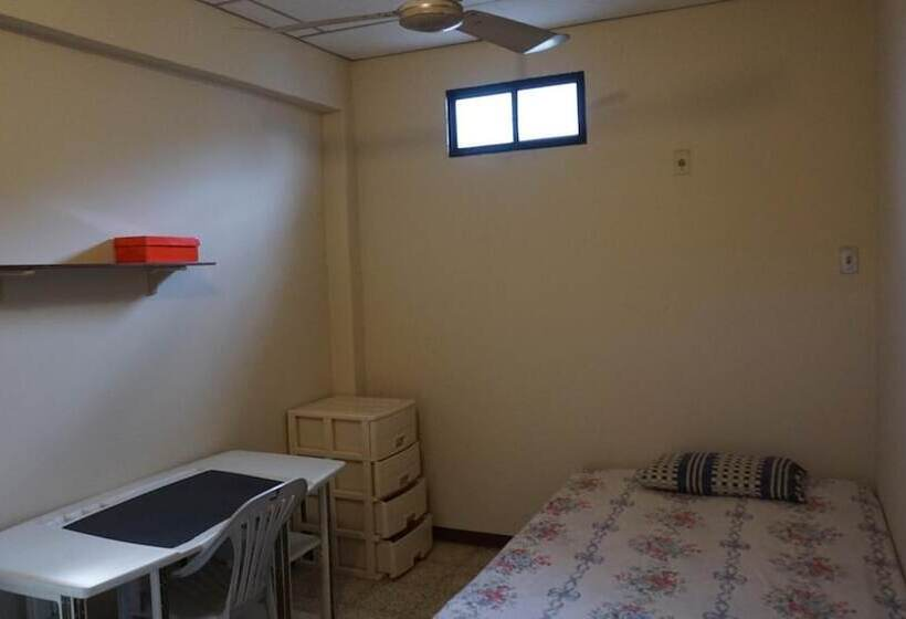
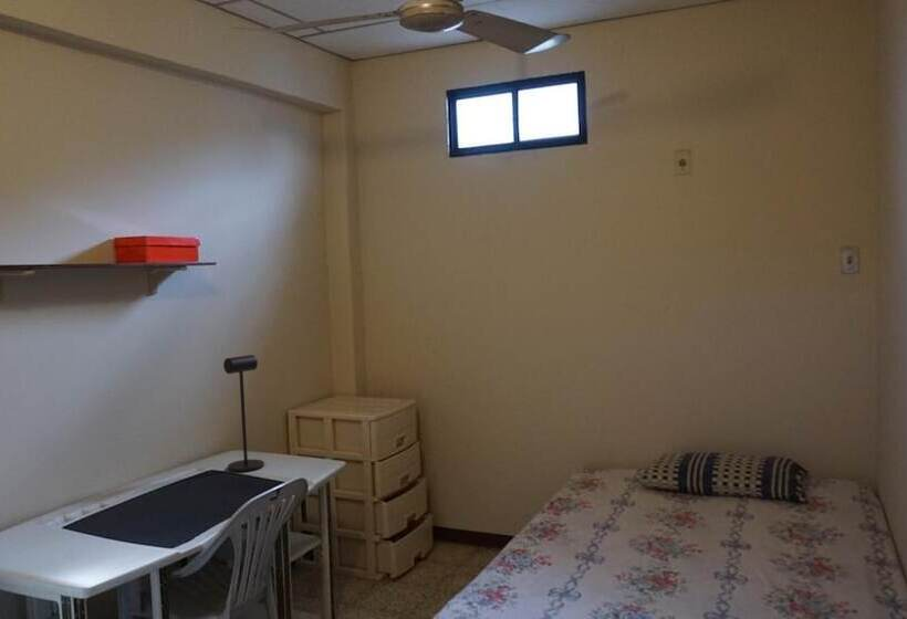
+ desk lamp [222,354,265,472]
